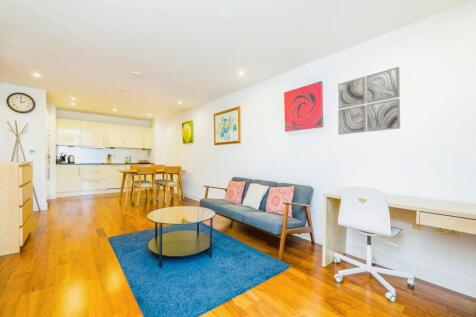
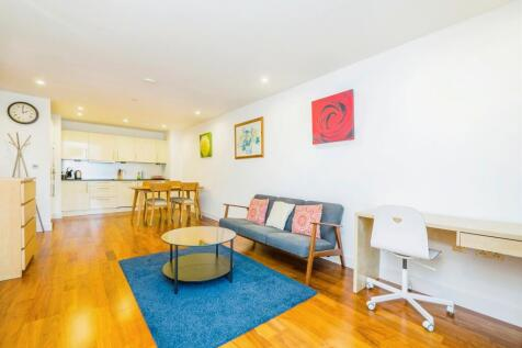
- wall art [337,66,401,136]
